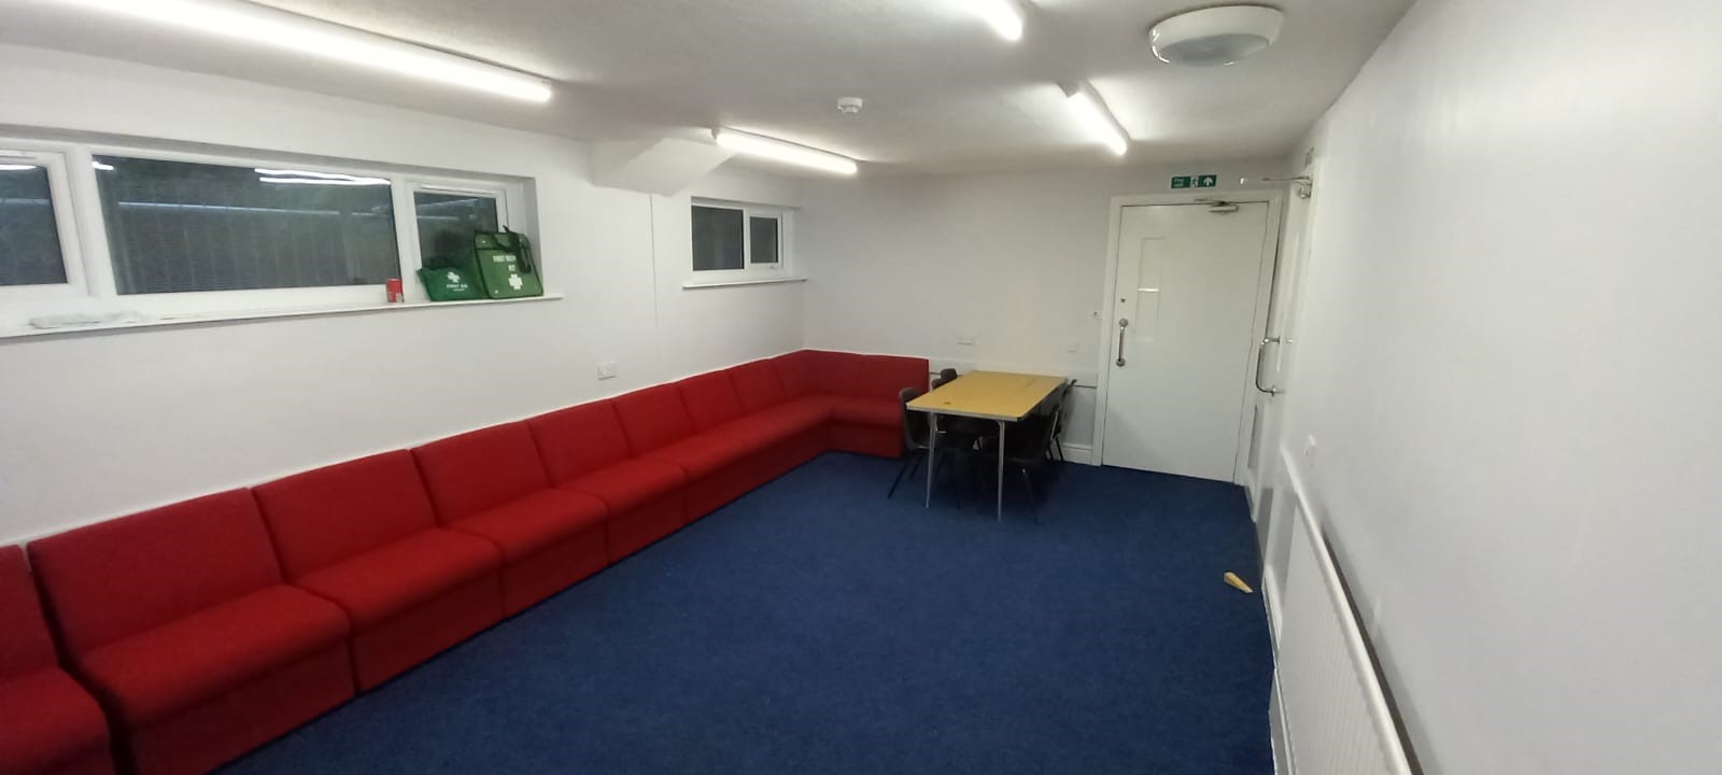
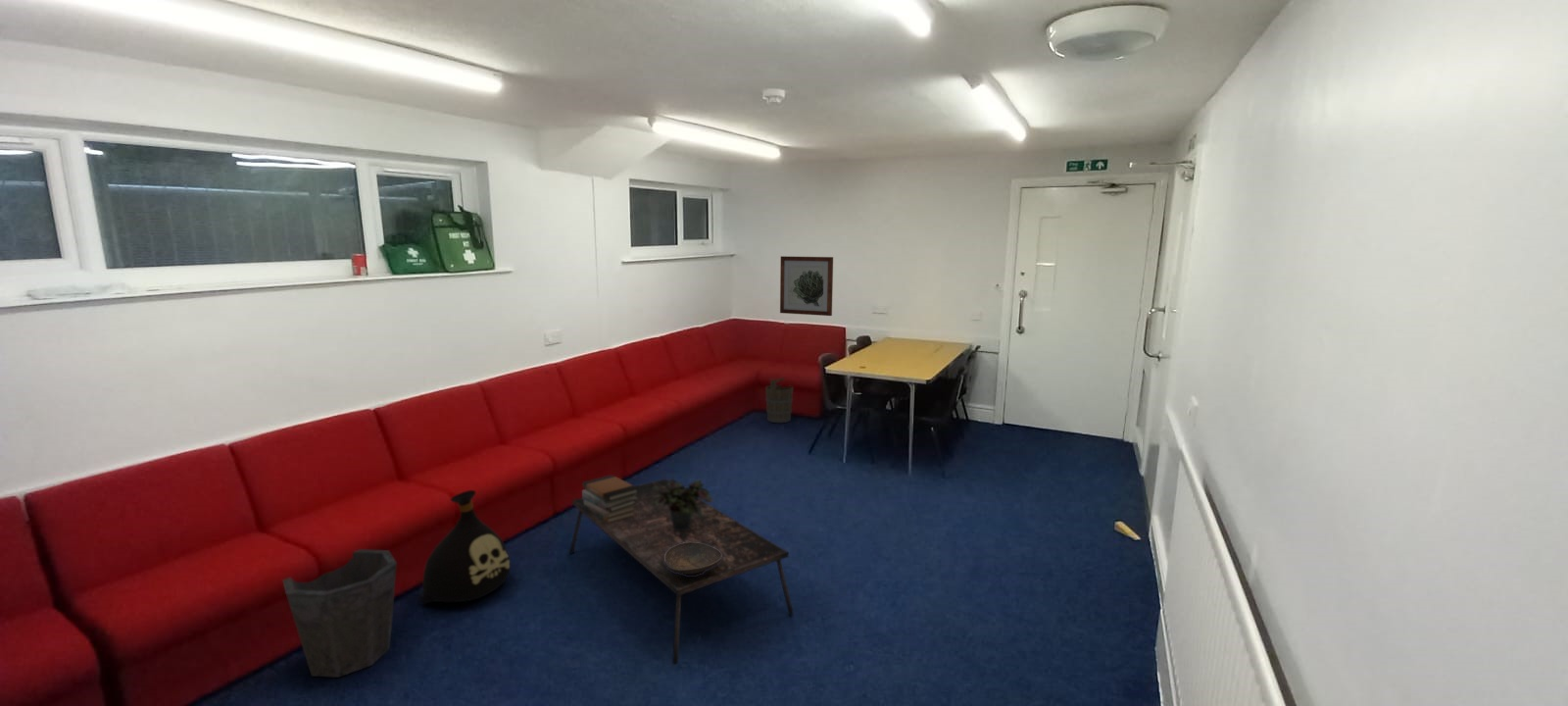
+ potted plant [652,478,715,530]
+ bag [419,489,511,605]
+ bucket [764,377,794,424]
+ coffee table [568,478,795,666]
+ waste bin [281,548,398,679]
+ book stack [581,474,639,523]
+ decorative bowl [664,541,722,576]
+ wall art [779,255,834,317]
